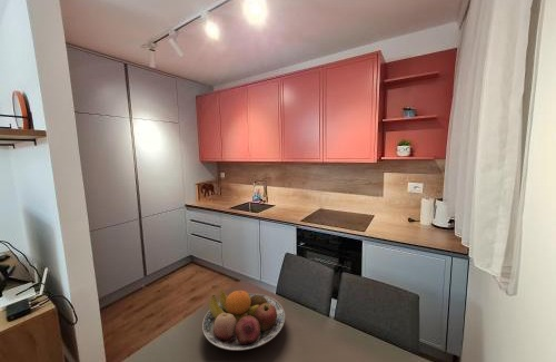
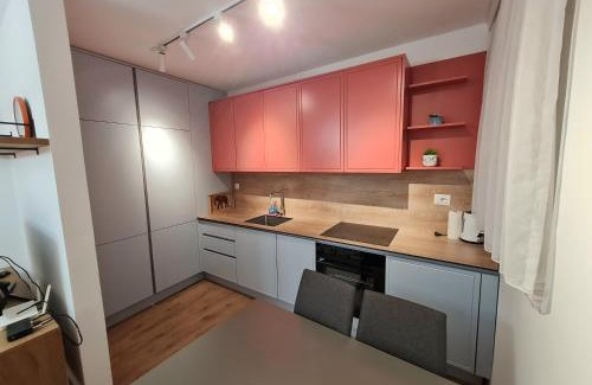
- fruit bowl [201,290,286,351]
